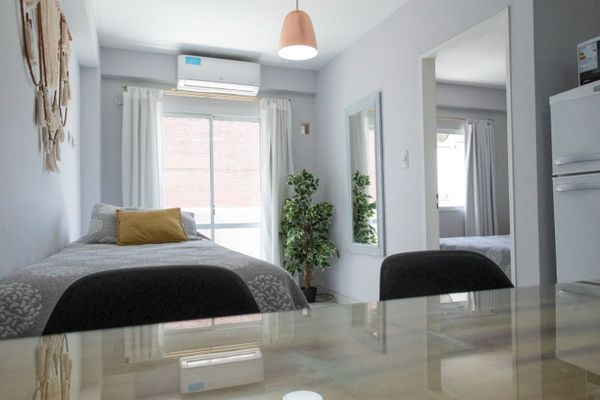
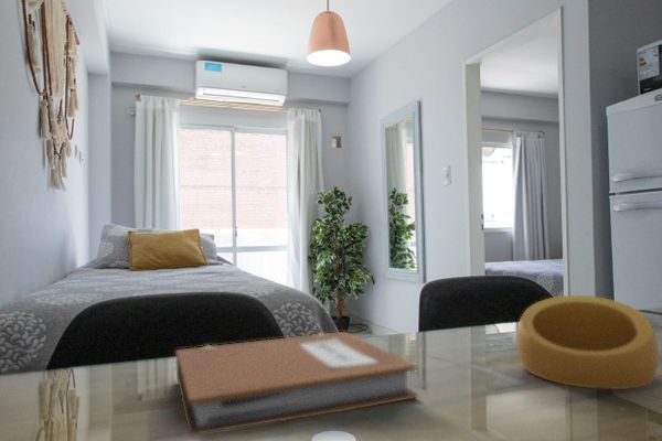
+ ring [516,294,660,390]
+ notebook [174,331,419,437]
